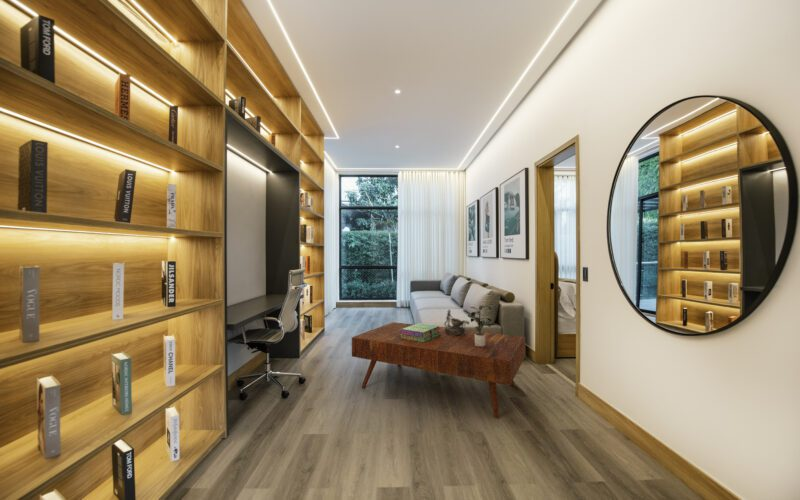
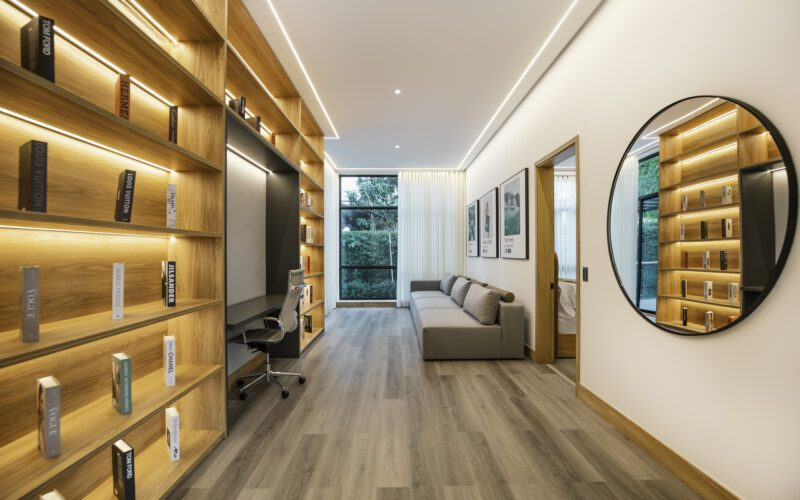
- decorative bowl [443,308,470,335]
- stack of books [400,322,440,342]
- potted plant [467,304,494,347]
- coffee table [351,321,526,420]
